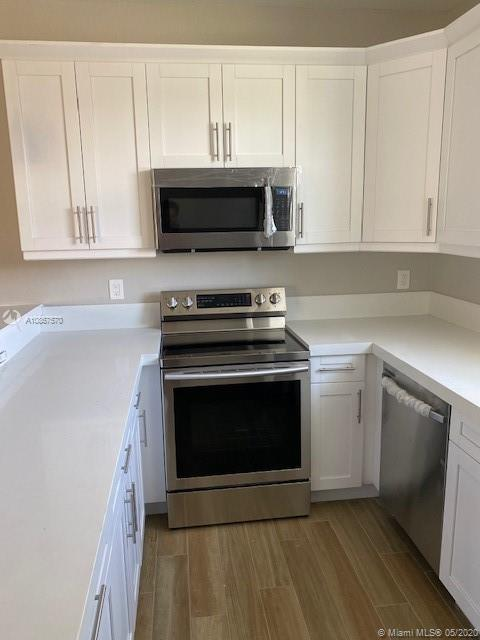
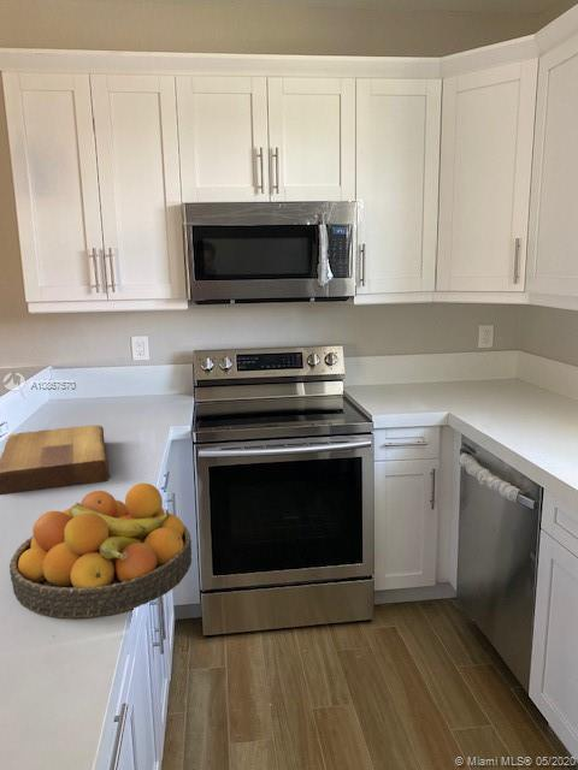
+ cutting board [0,425,111,496]
+ fruit bowl [8,482,193,620]
